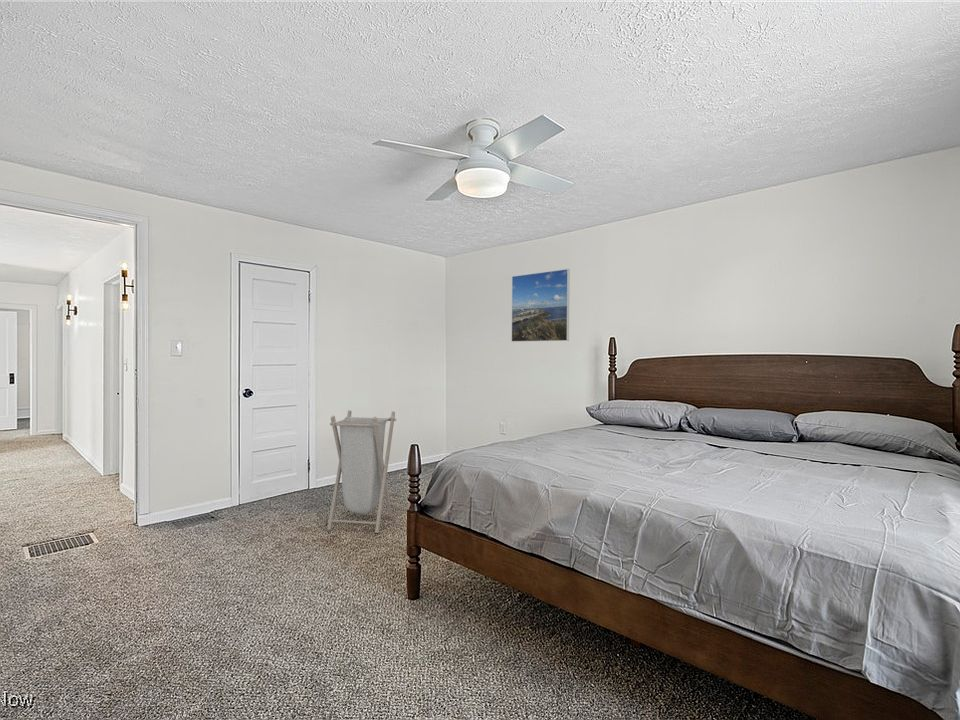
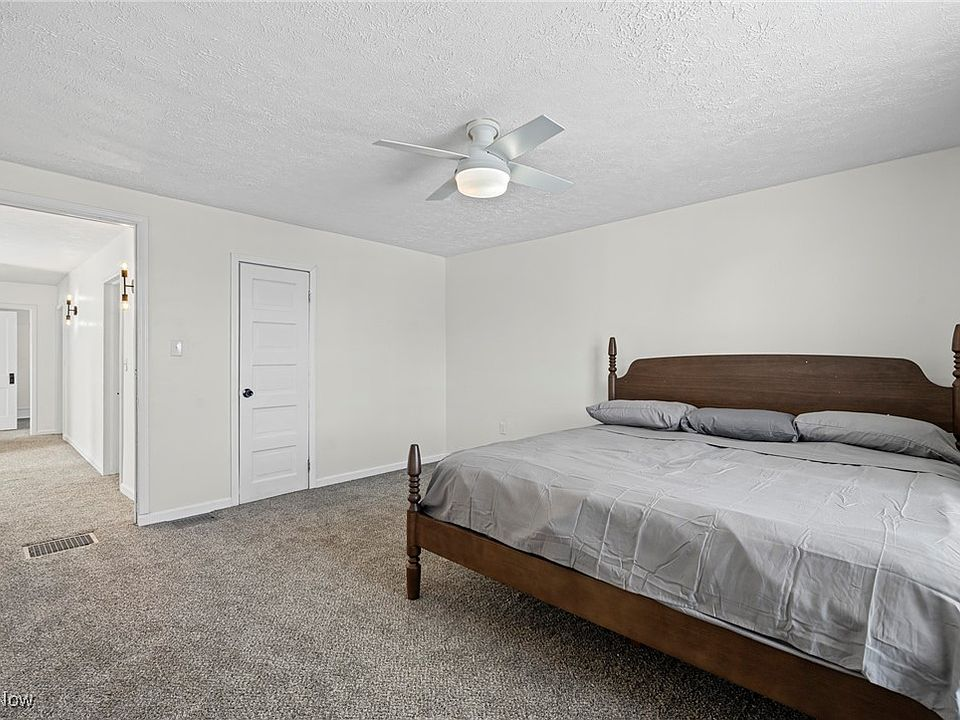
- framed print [511,268,570,343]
- laundry hamper [326,409,397,534]
